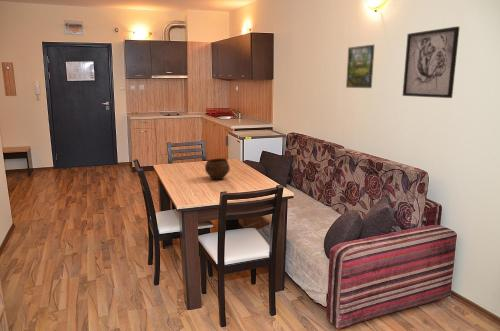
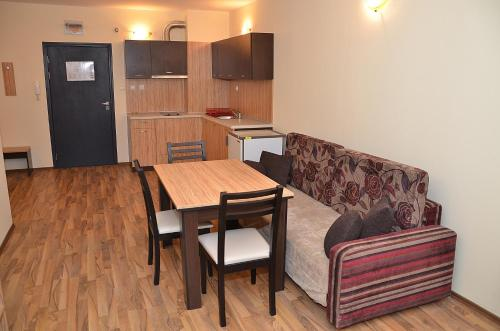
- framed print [345,44,375,89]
- bowl [204,157,231,180]
- wall art [402,25,460,99]
